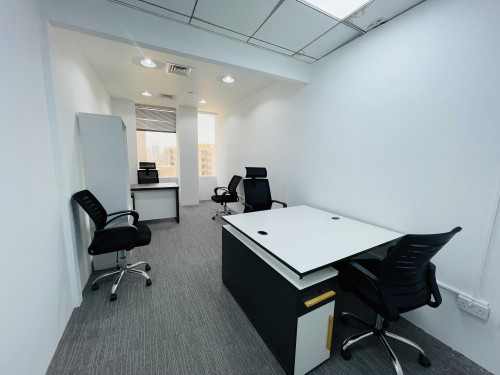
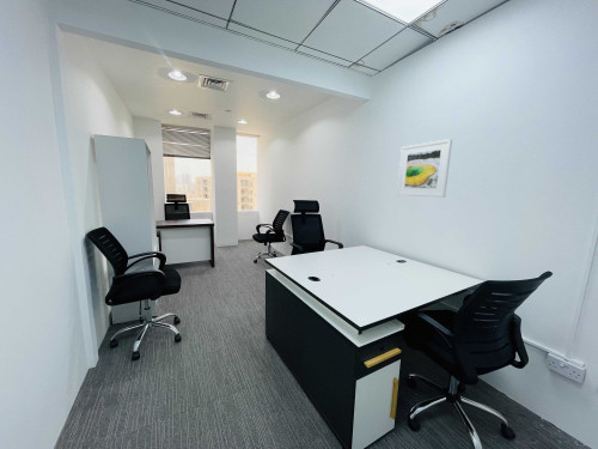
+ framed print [396,138,453,199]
